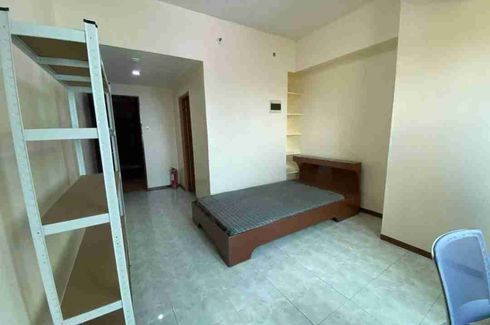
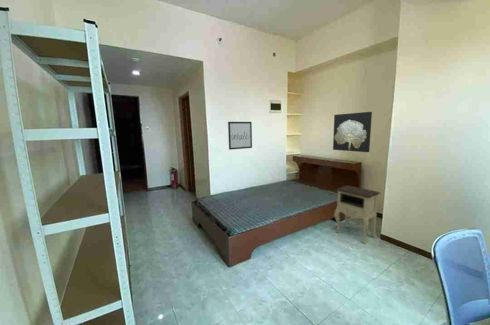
+ nightstand [333,184,381,245]
+ wall art [332,111,373,153]
+ wall art [227,121,253,151]
